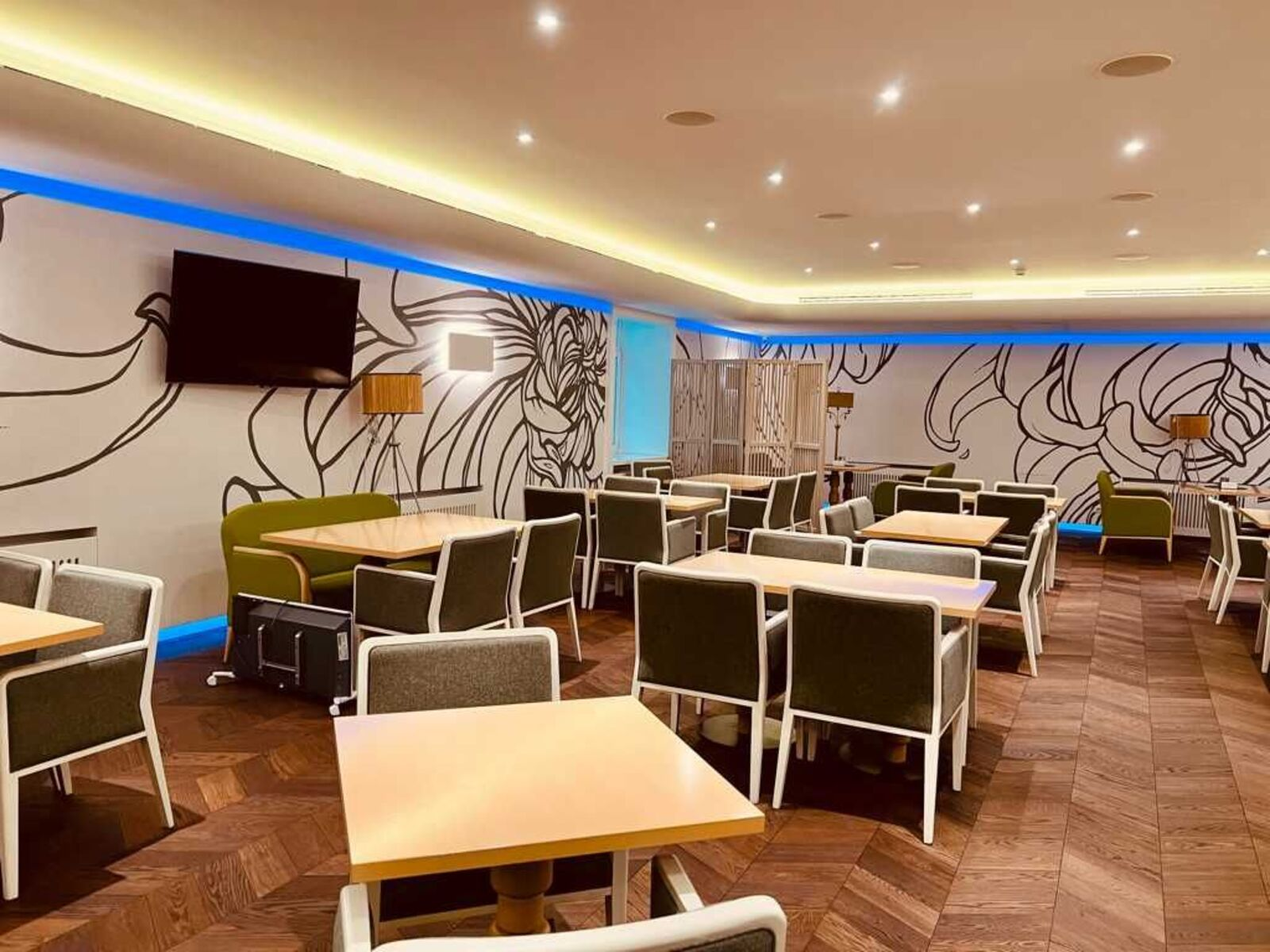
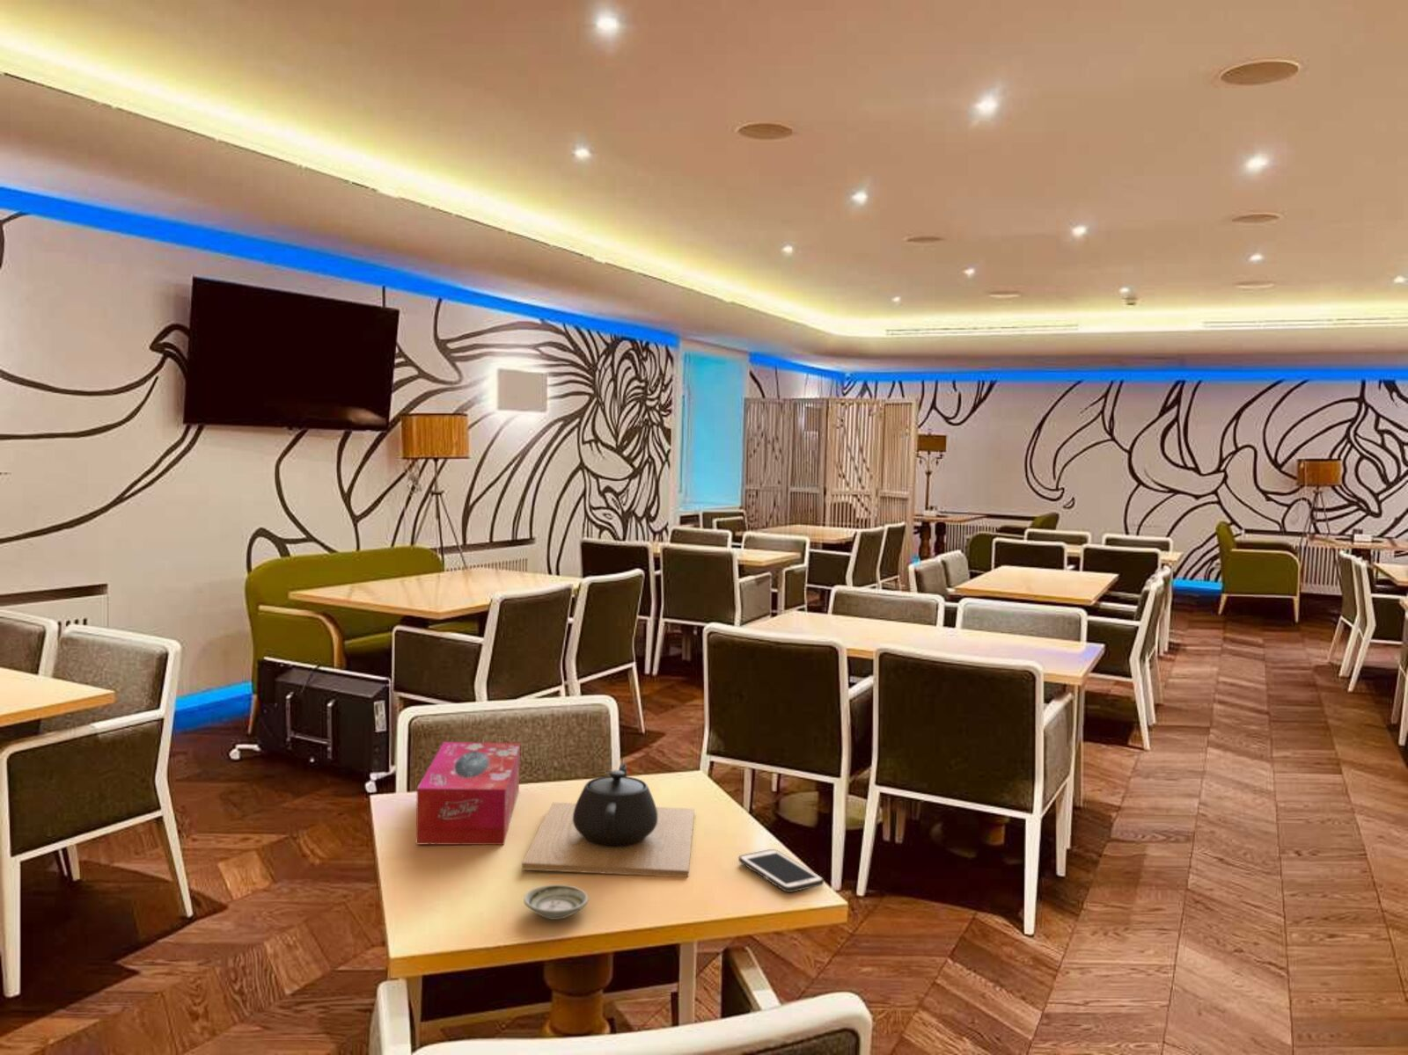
+ teapot [521,764,695,878]
+ tissue box [416,741,521,846]
+ cell phone [737,849,825,893]
+ saucer [522,883,590,921]
